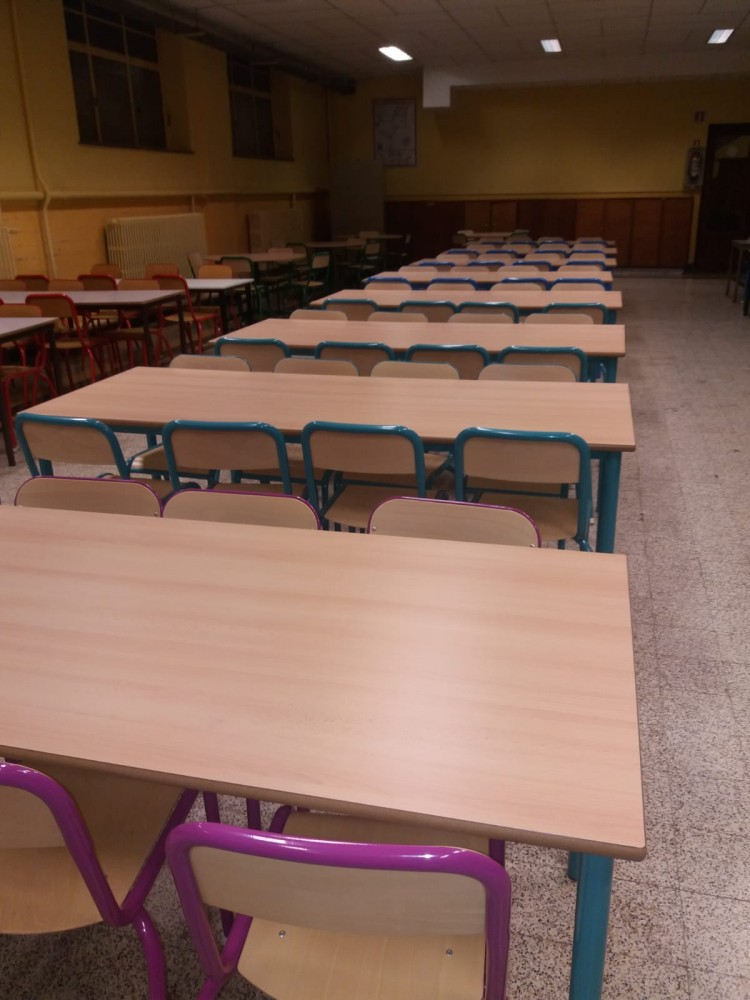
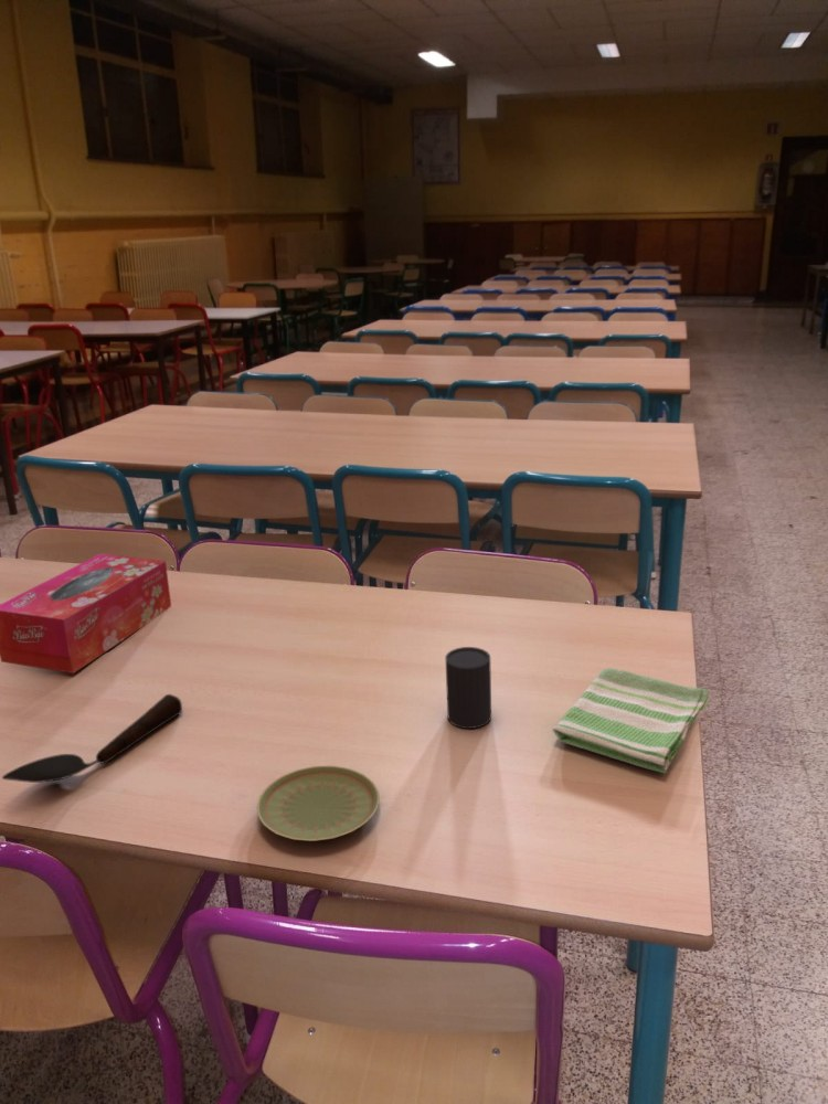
+ plate [256,765,381,842]
+ cup [444,646,492,730]
+ spoon [1,693,183,784]
+ dish towel [551,667,711,775]
+ tissue box [0,553,172,675]
